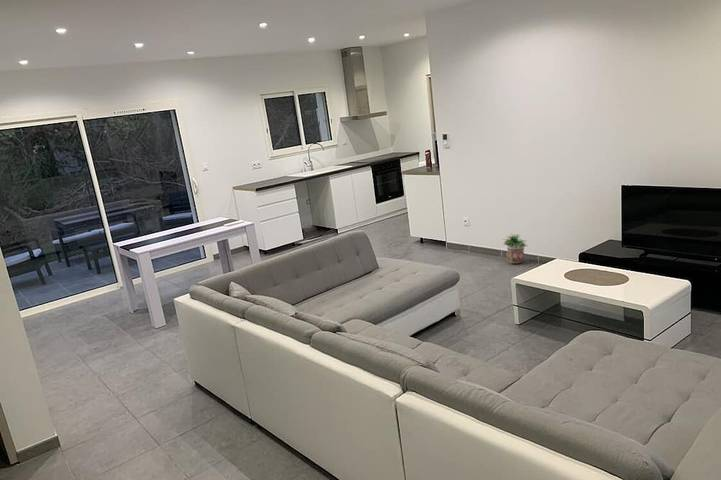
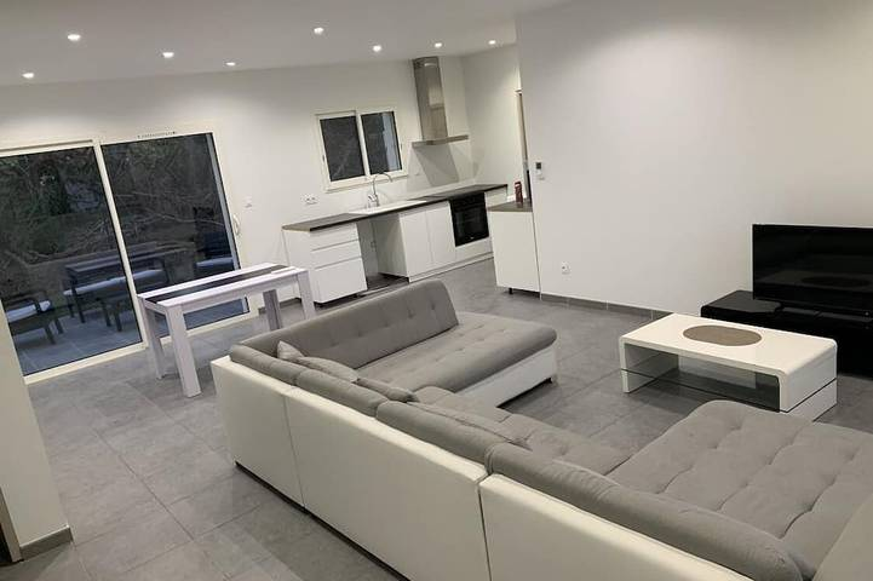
- potted plant [502,232,529,264]
